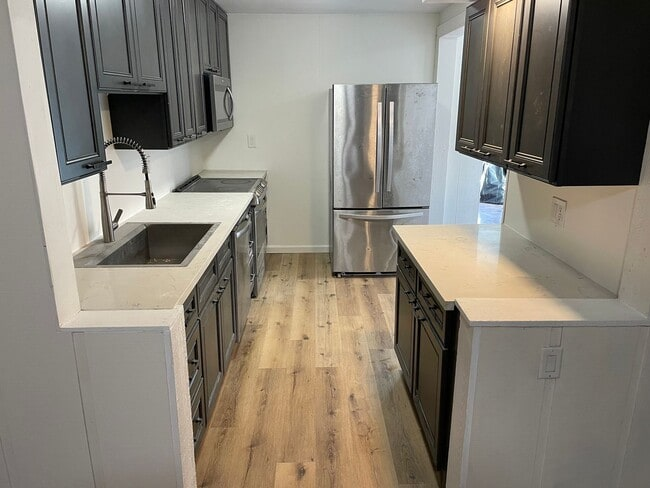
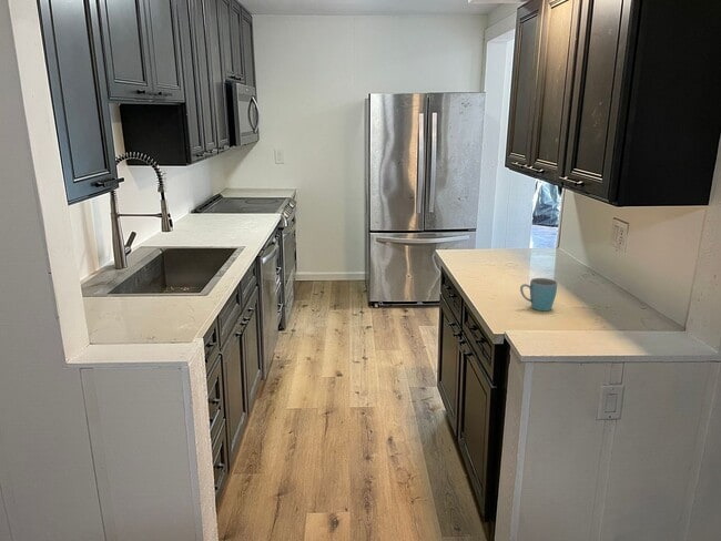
+ mug [519,277,558,313]
